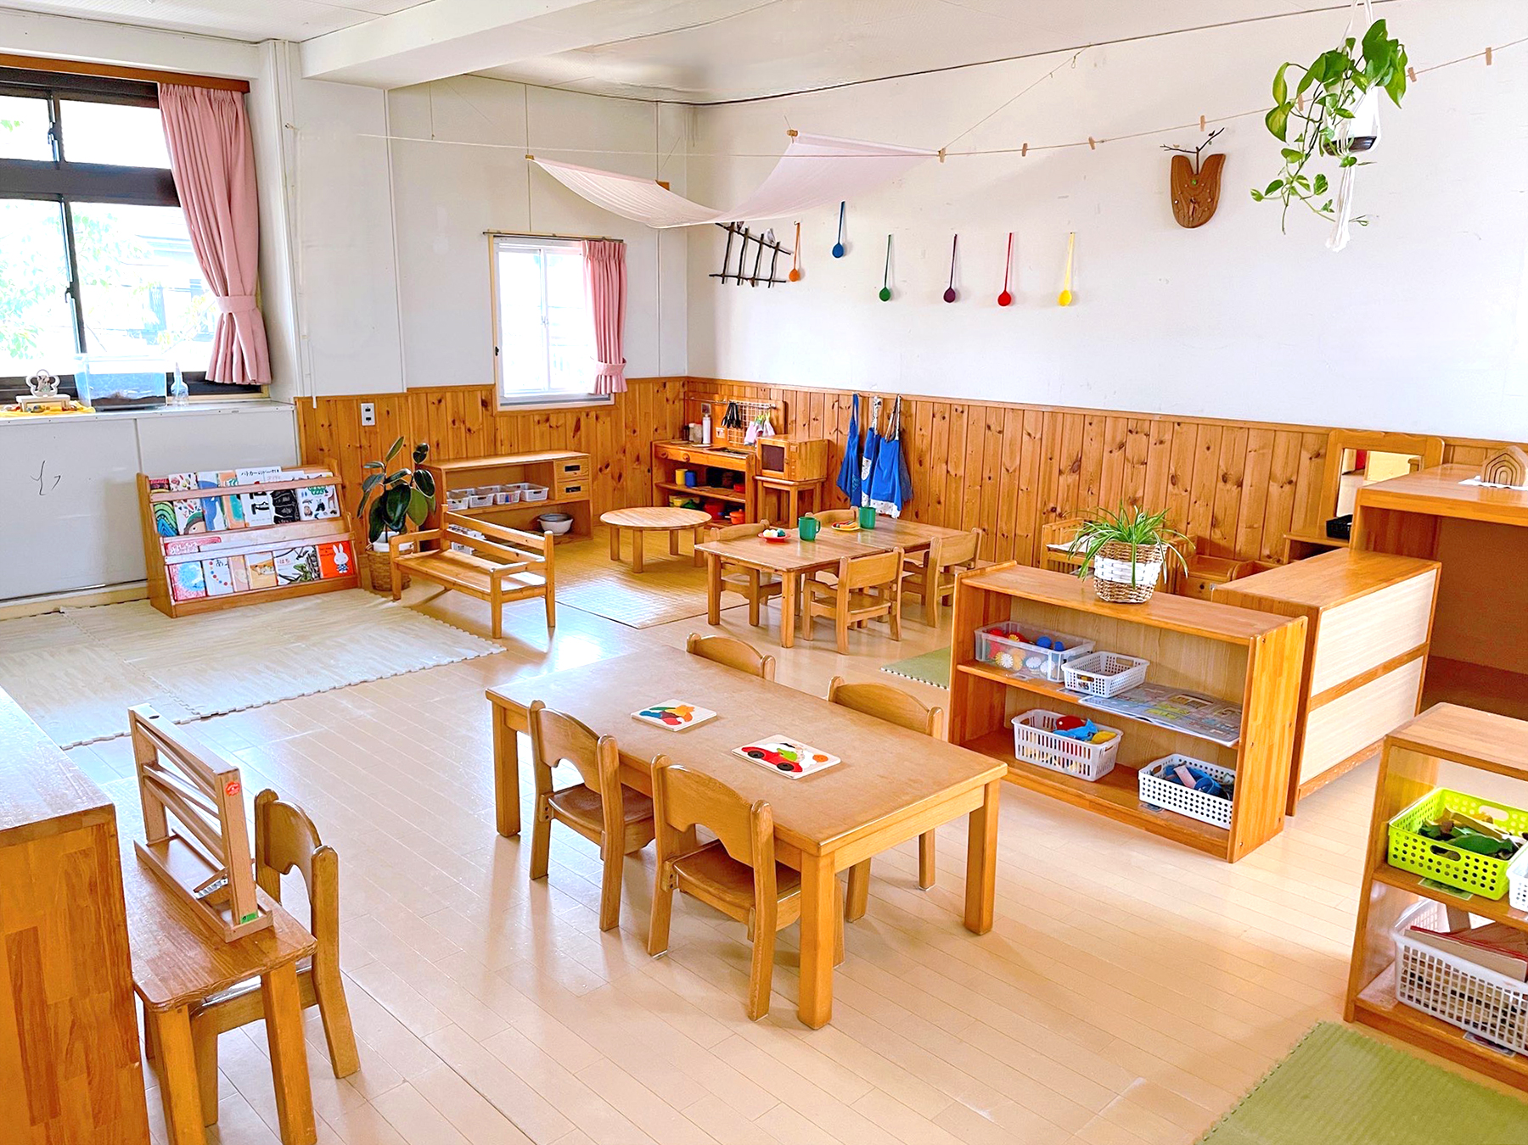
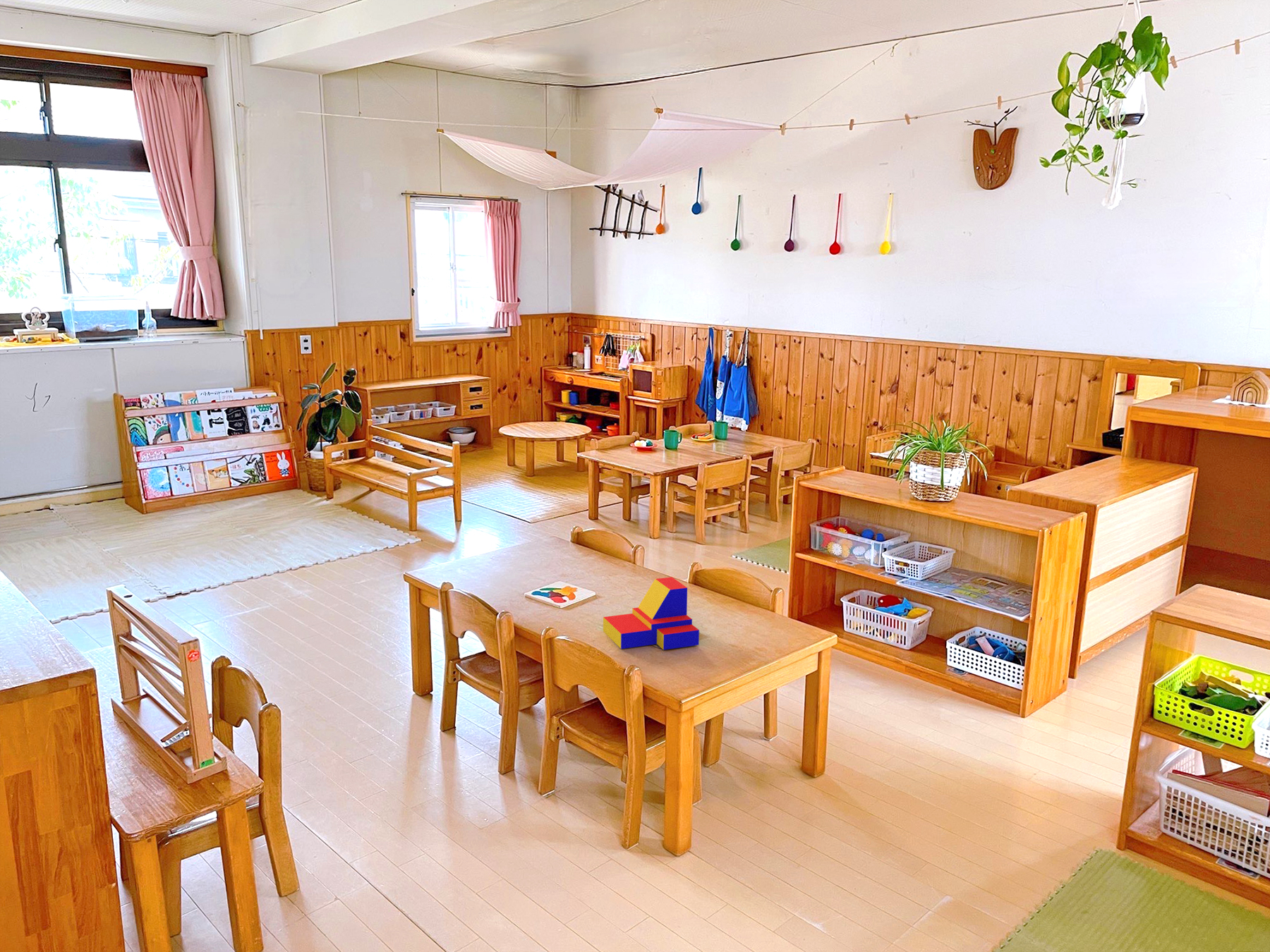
+ toy blocks [603,576,700,650]
